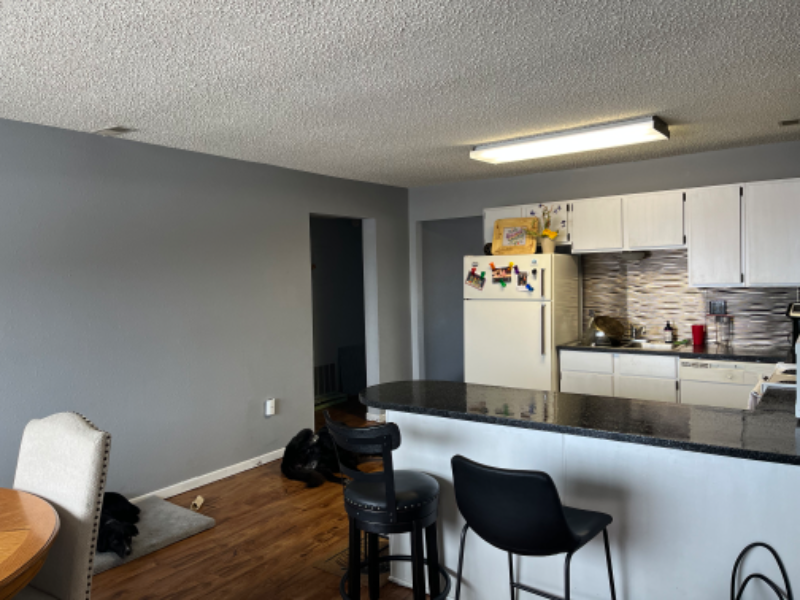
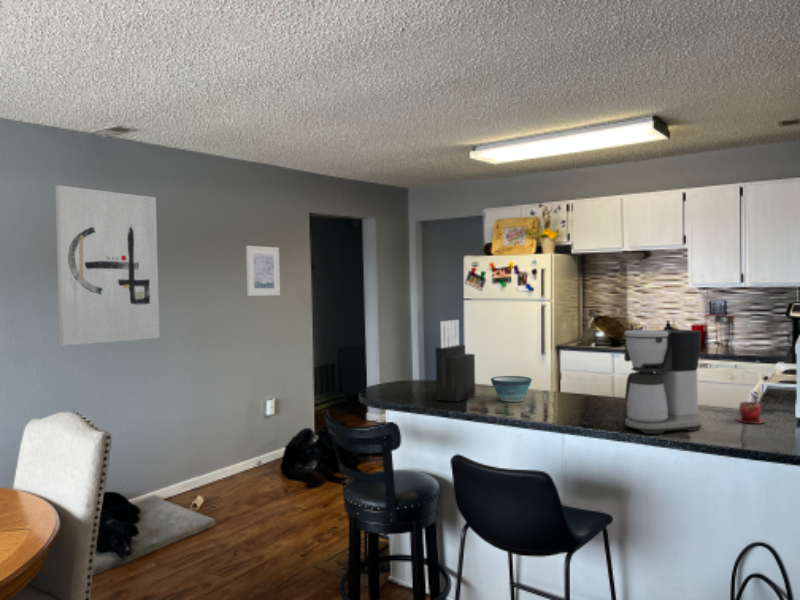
+ bowl [490,375,533,403]
+ knife block [434,319,476,403]
+ coffee maker [623,328,703,435]
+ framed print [245,245,281,297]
+ wall art [54,184,161,347]
+ teacup [735,401,766,425]
